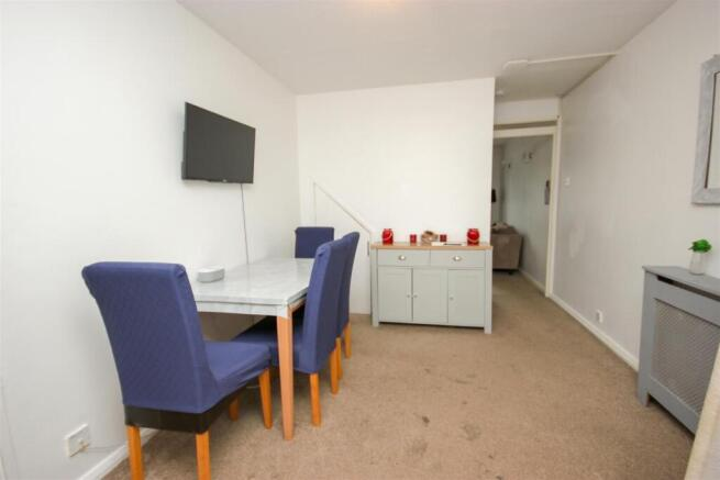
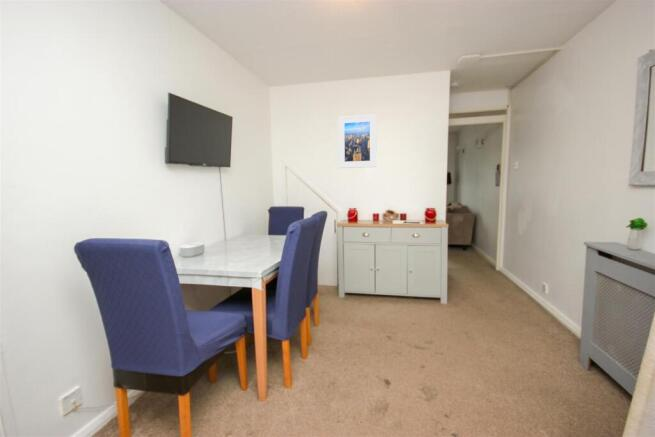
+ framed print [337,113,378,169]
